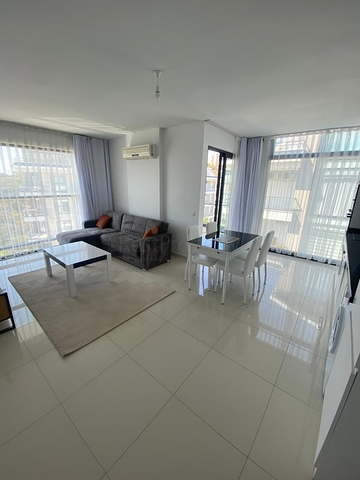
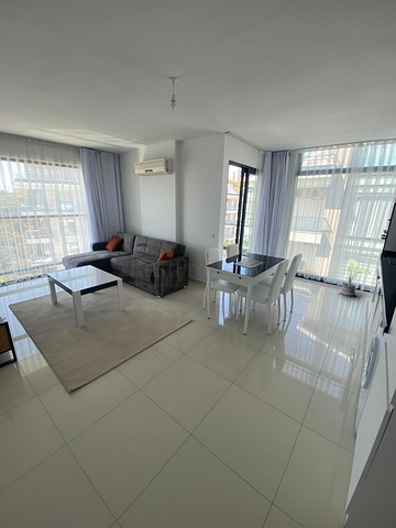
+ potted plant [338,257,372,297]
